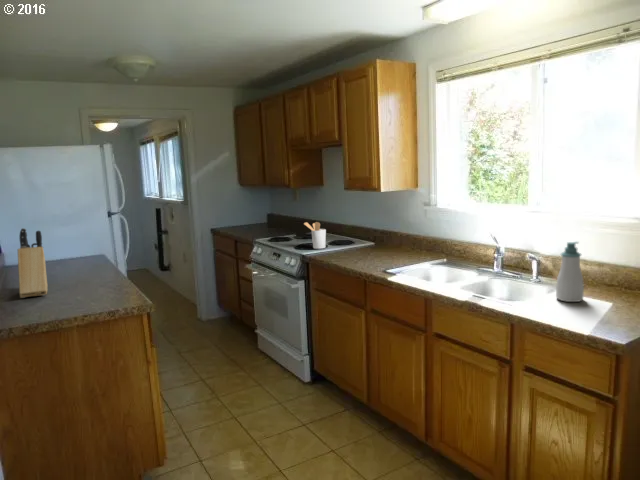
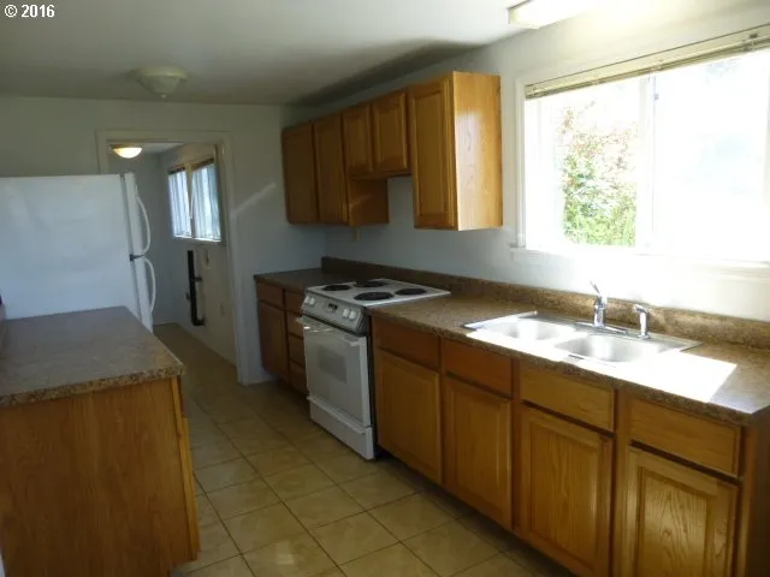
- soap bottle [555,241,585,303]
- utensil holder [303,221,327,250]
- knife block [17,227,48,299]
